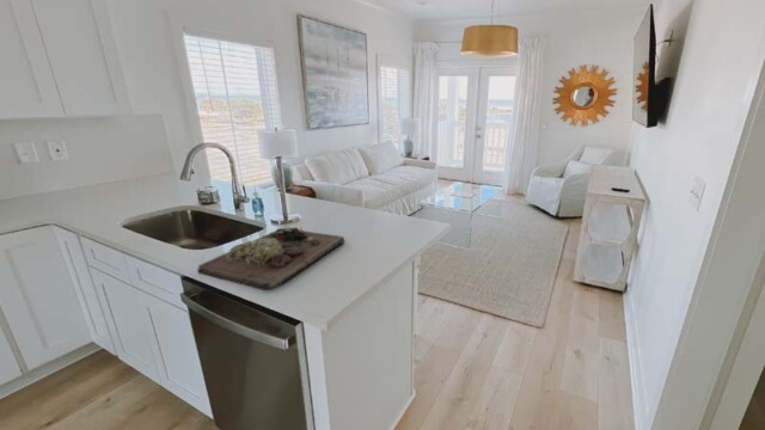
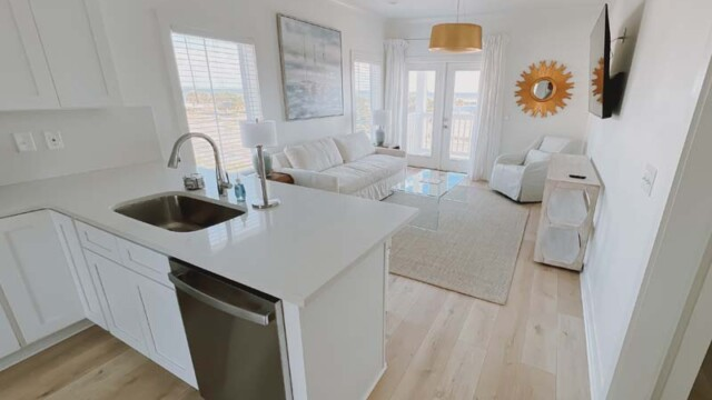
- cutting board [196,226,347,291]
